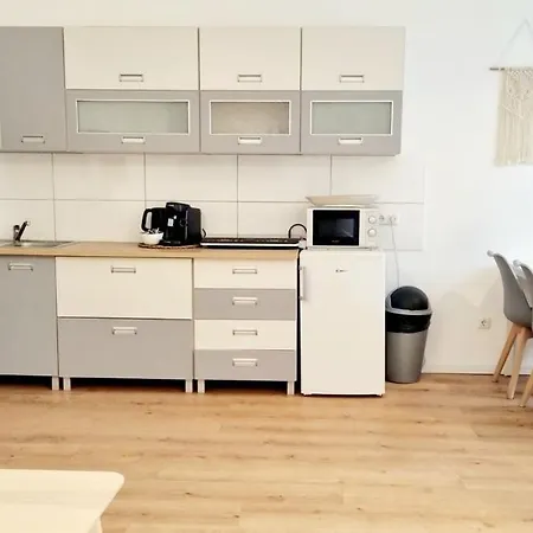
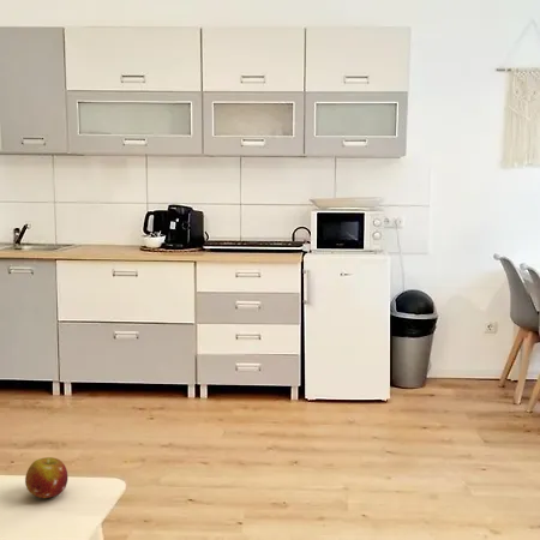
+ fruit [24,456,68,499]
